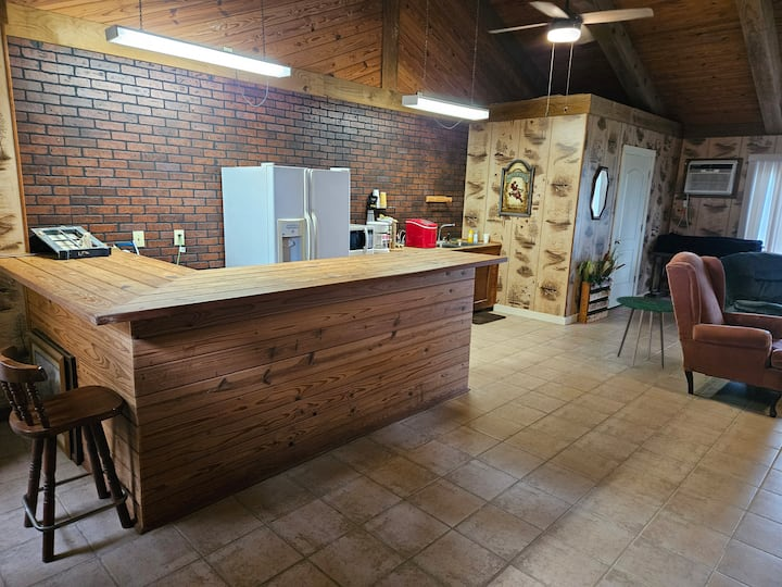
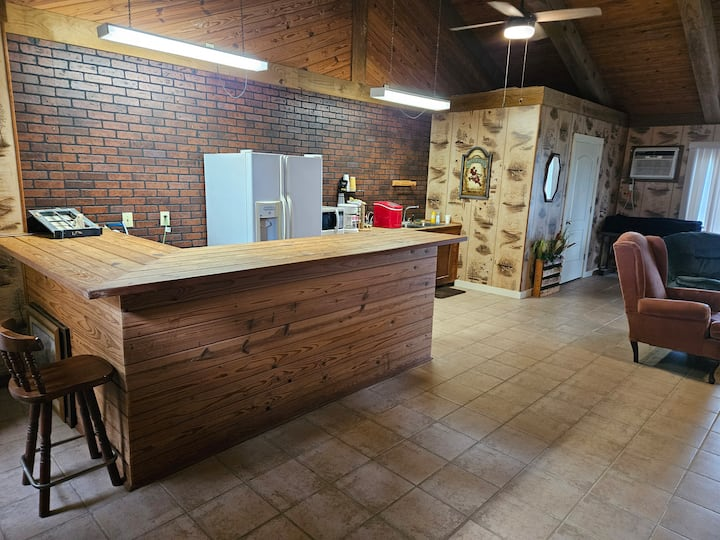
- side table [615,296,674,370]
